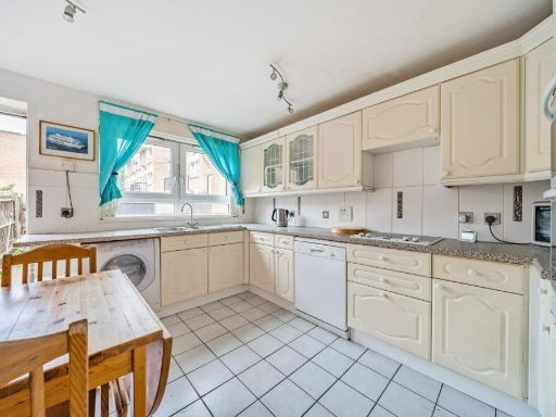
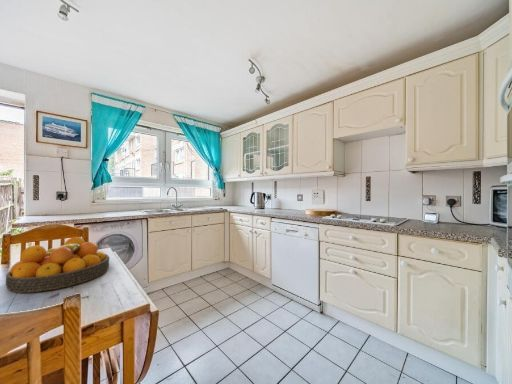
+ fruit bowl [5,236,110,294]
